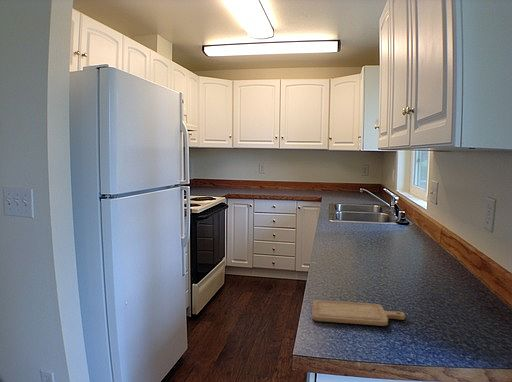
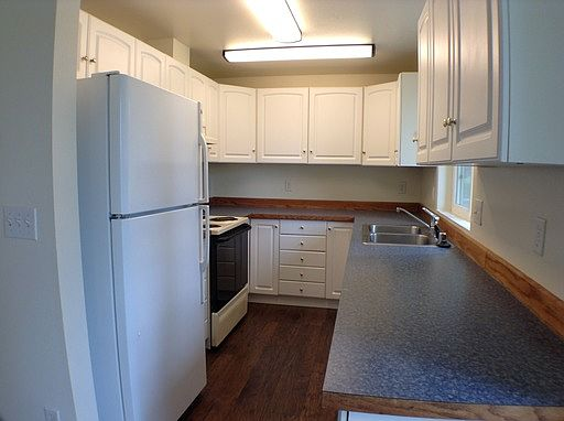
- chopping board [311,299,406,327]
